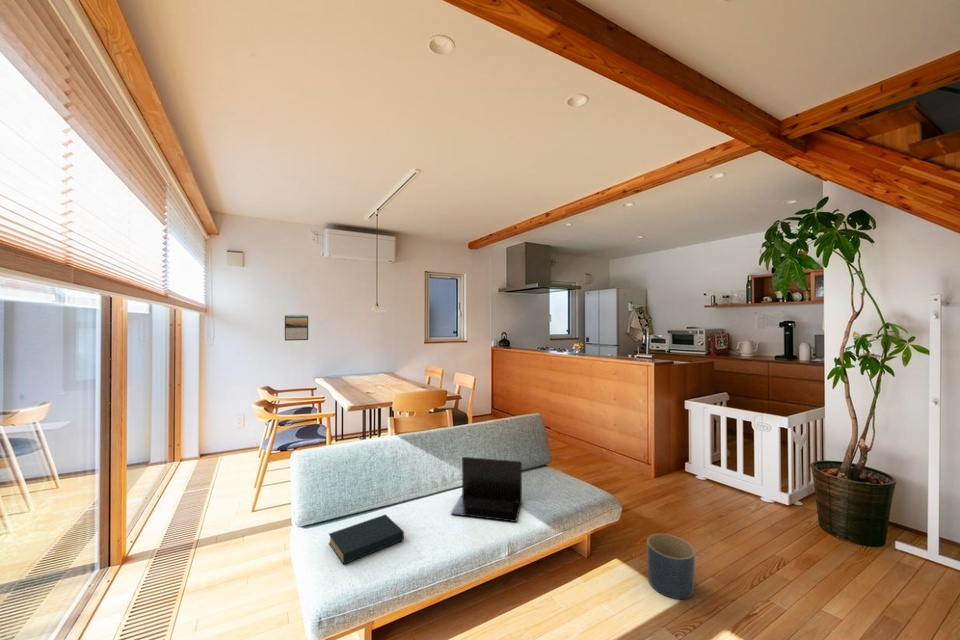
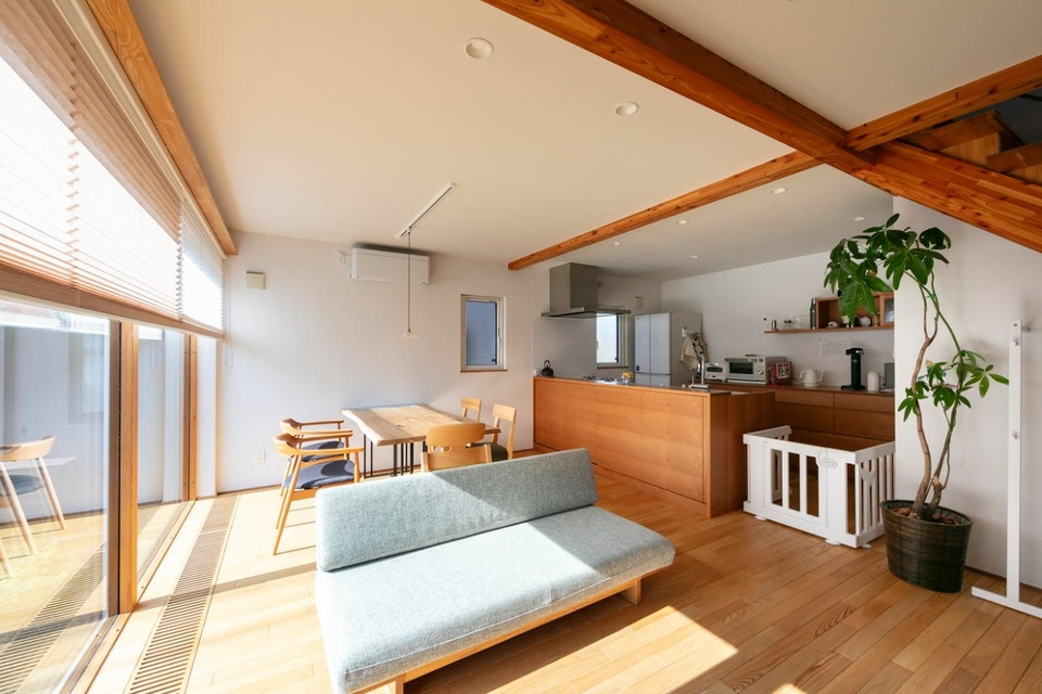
- laptop [450,456,523,523]
- planter [646,533,696,600]
- calendar [284,313,309,342]
- hardback book [328,513,405,565]
